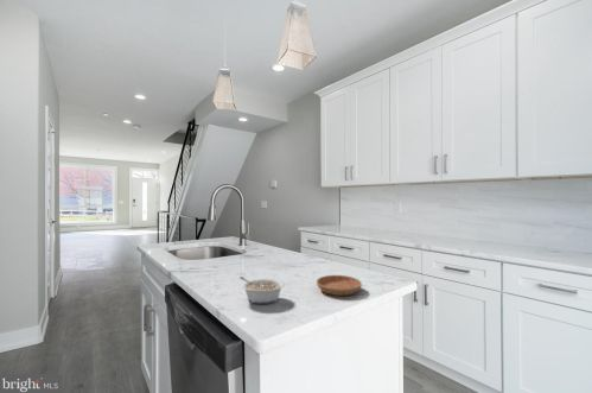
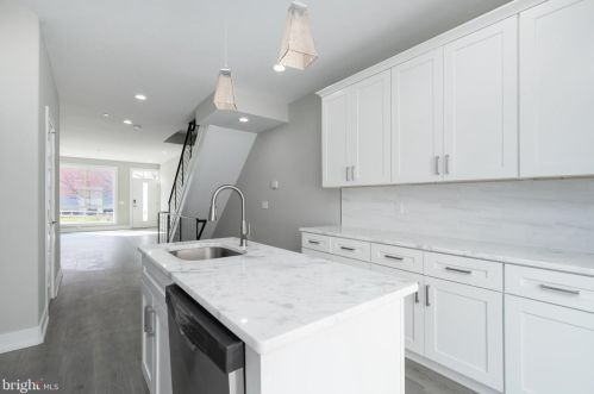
- saucer [316,274,363,297]
- legume [238,275,286,305]
